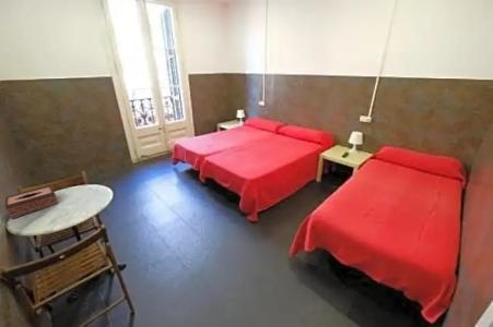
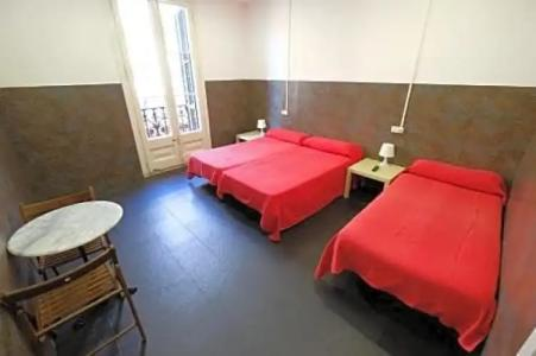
- tissue box [4,184,59,220]
